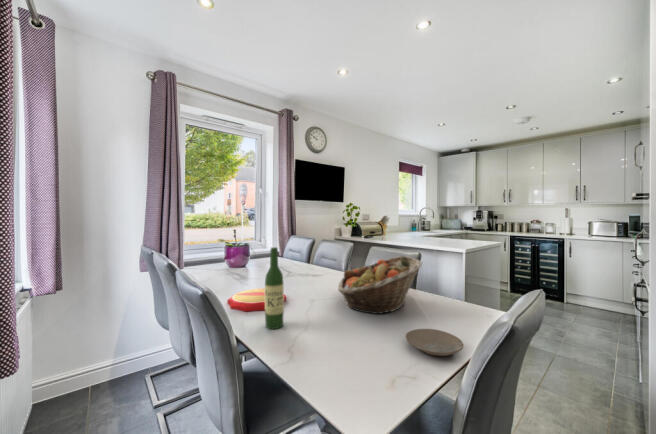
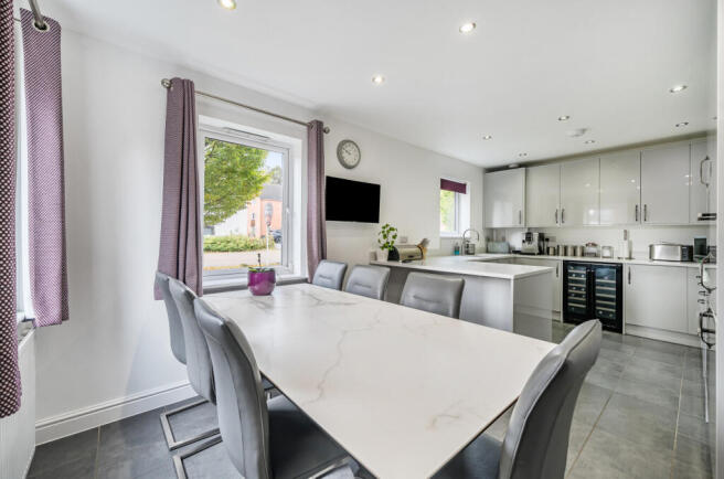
- plate [405,328,465,357]
- plate [226,287,287,313]
- fruit basket [337,255,423,316]
- wine bottle [264,246,285,330]
